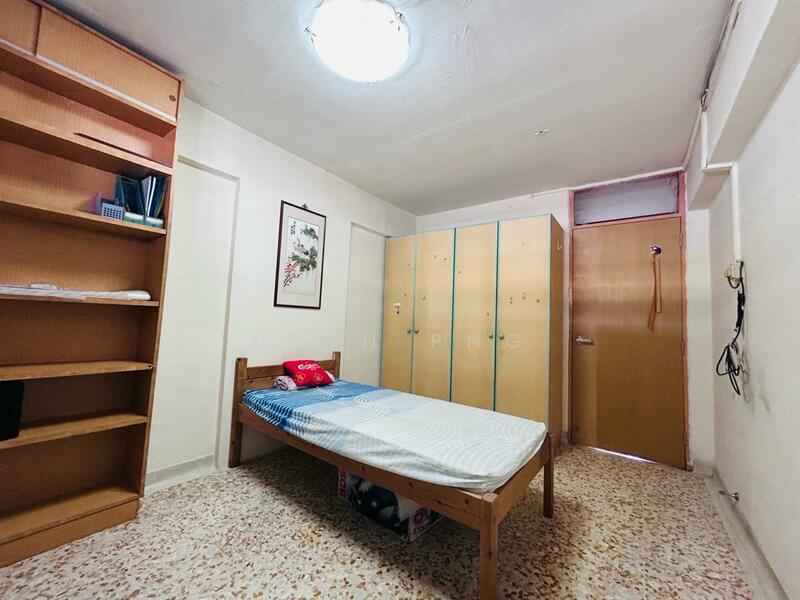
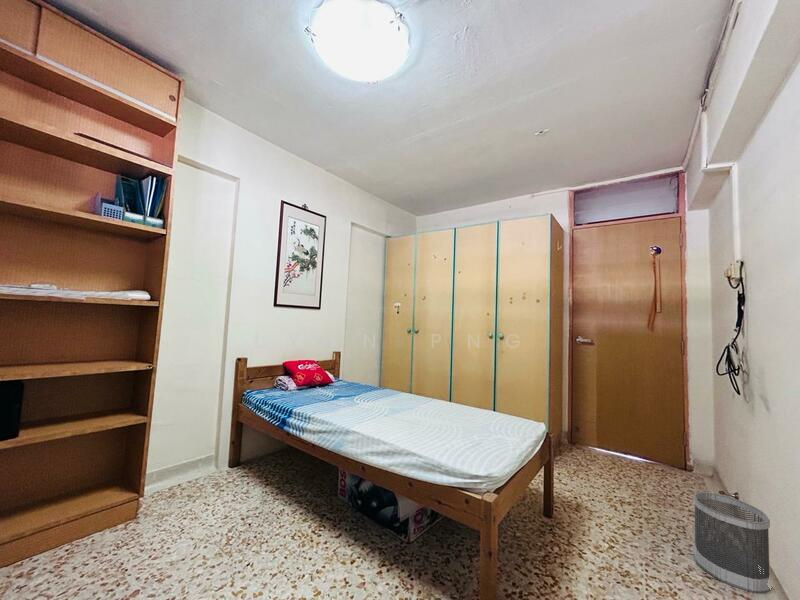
+ wastebasket [692,491,772,594]
